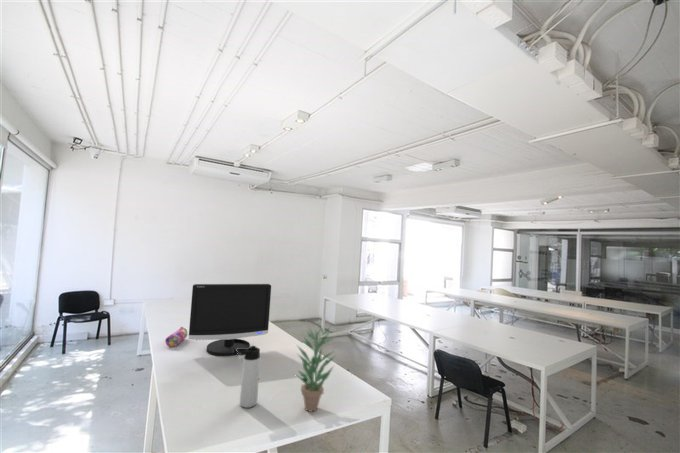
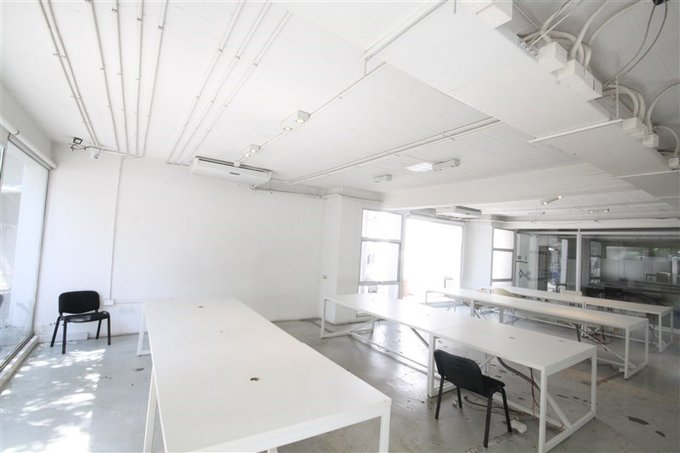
- potted plant [296,321,338,413]
- thermos bottle [236,345,261,409]
- monitor [188,283,272,357]
- pencil case [164,326,188,348]
